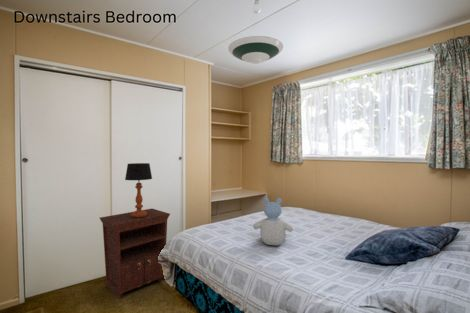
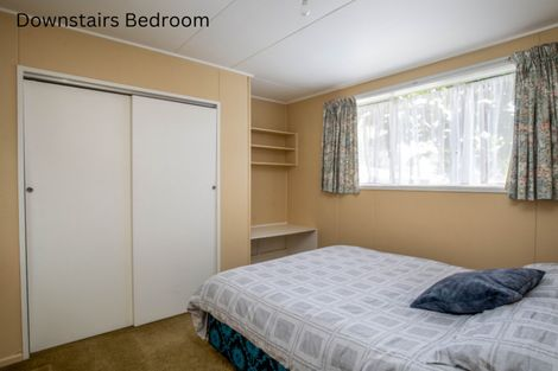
- table lamp [124,162,153,218]
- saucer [227,35,284,65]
- nightstand [99,208,171,300]
- stuffed bear [252,197,294,247]
